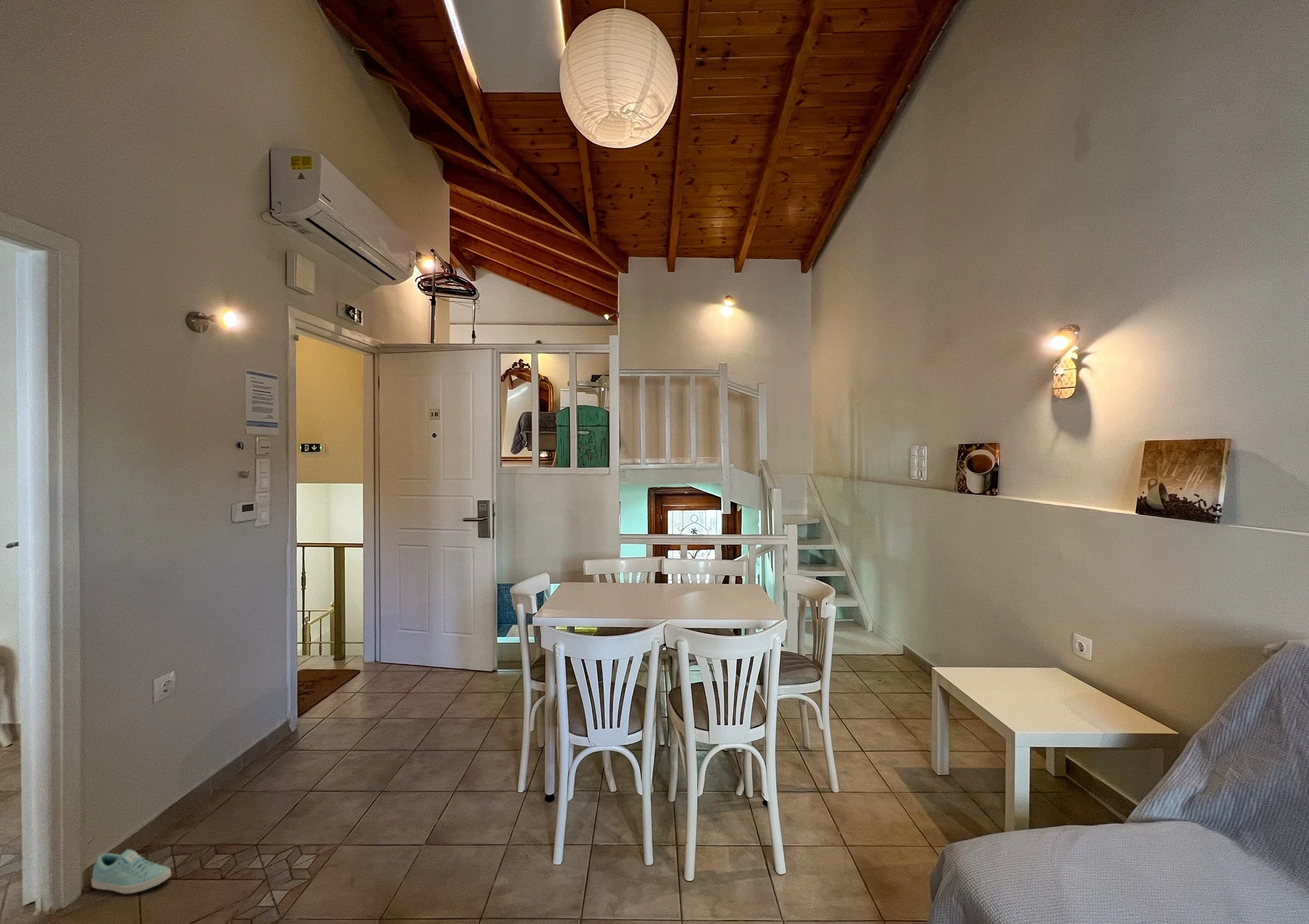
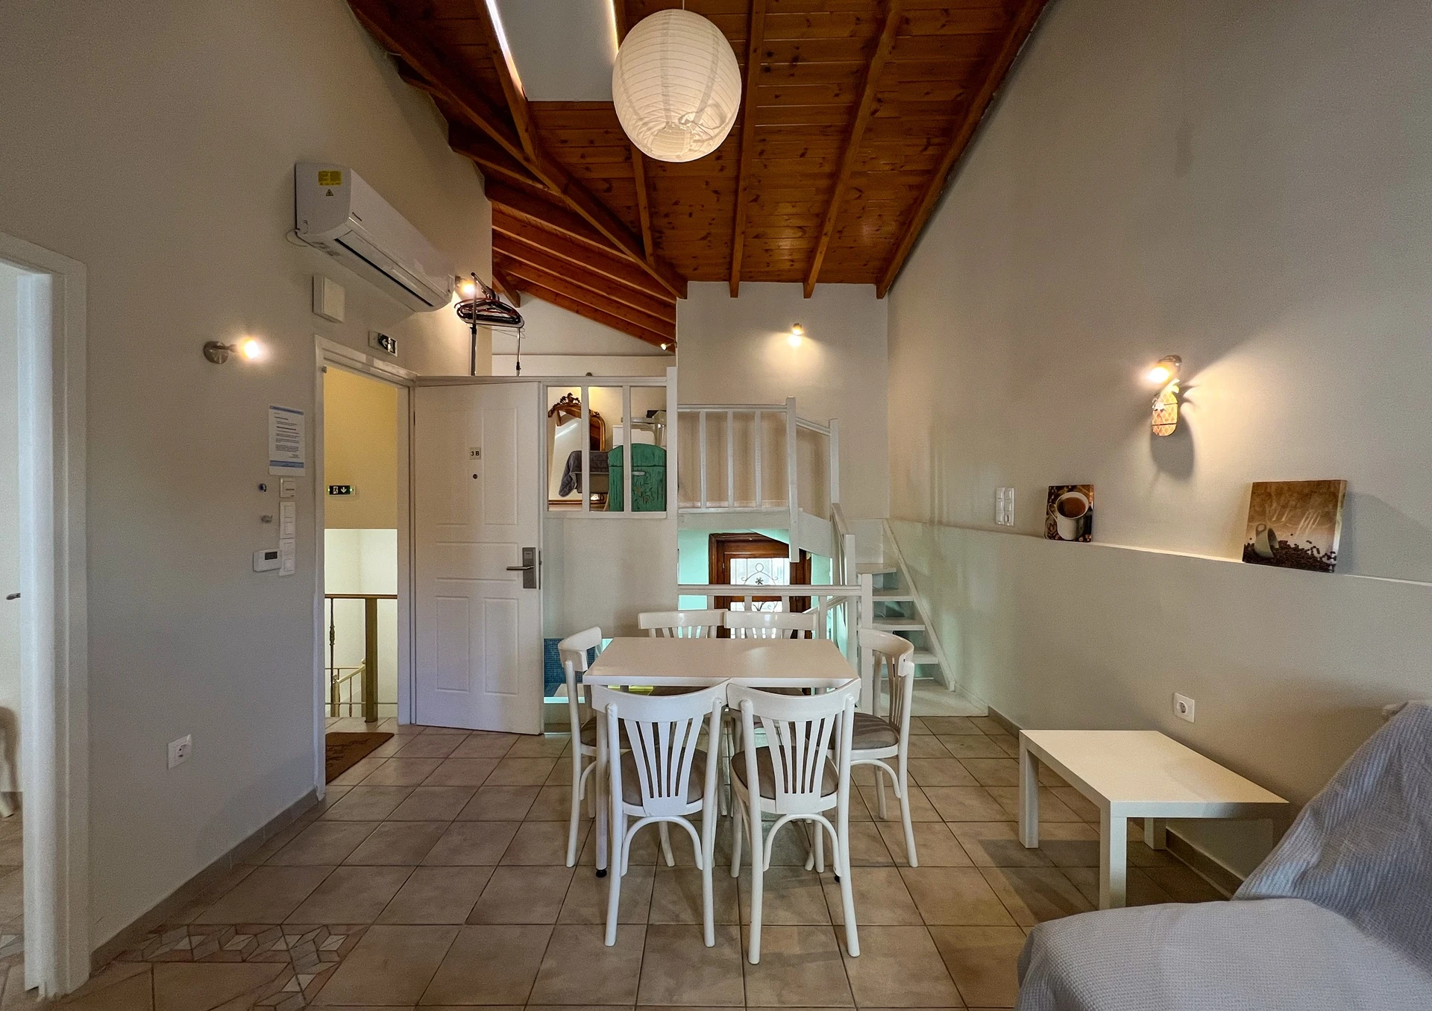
- sneaker [91,848,172,895]
